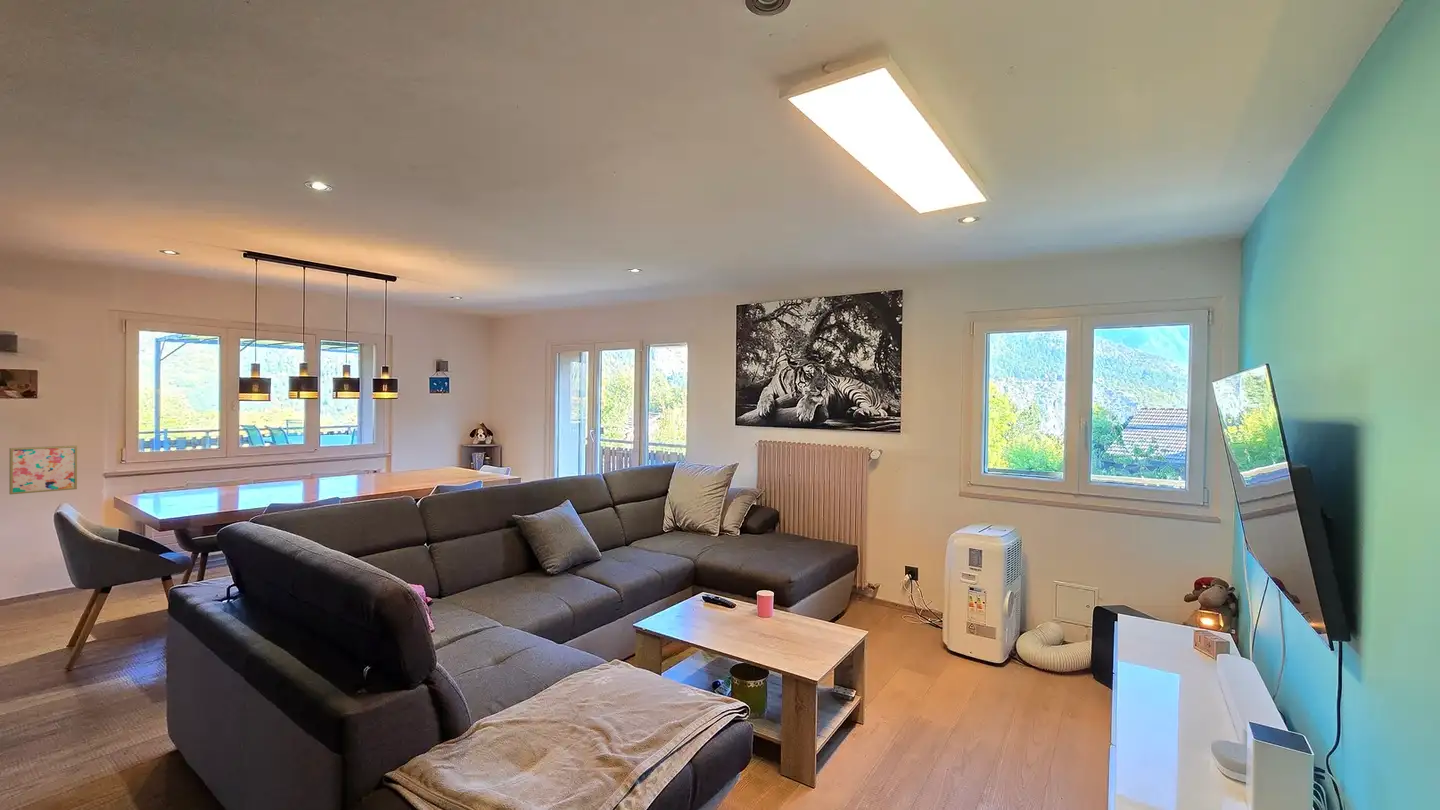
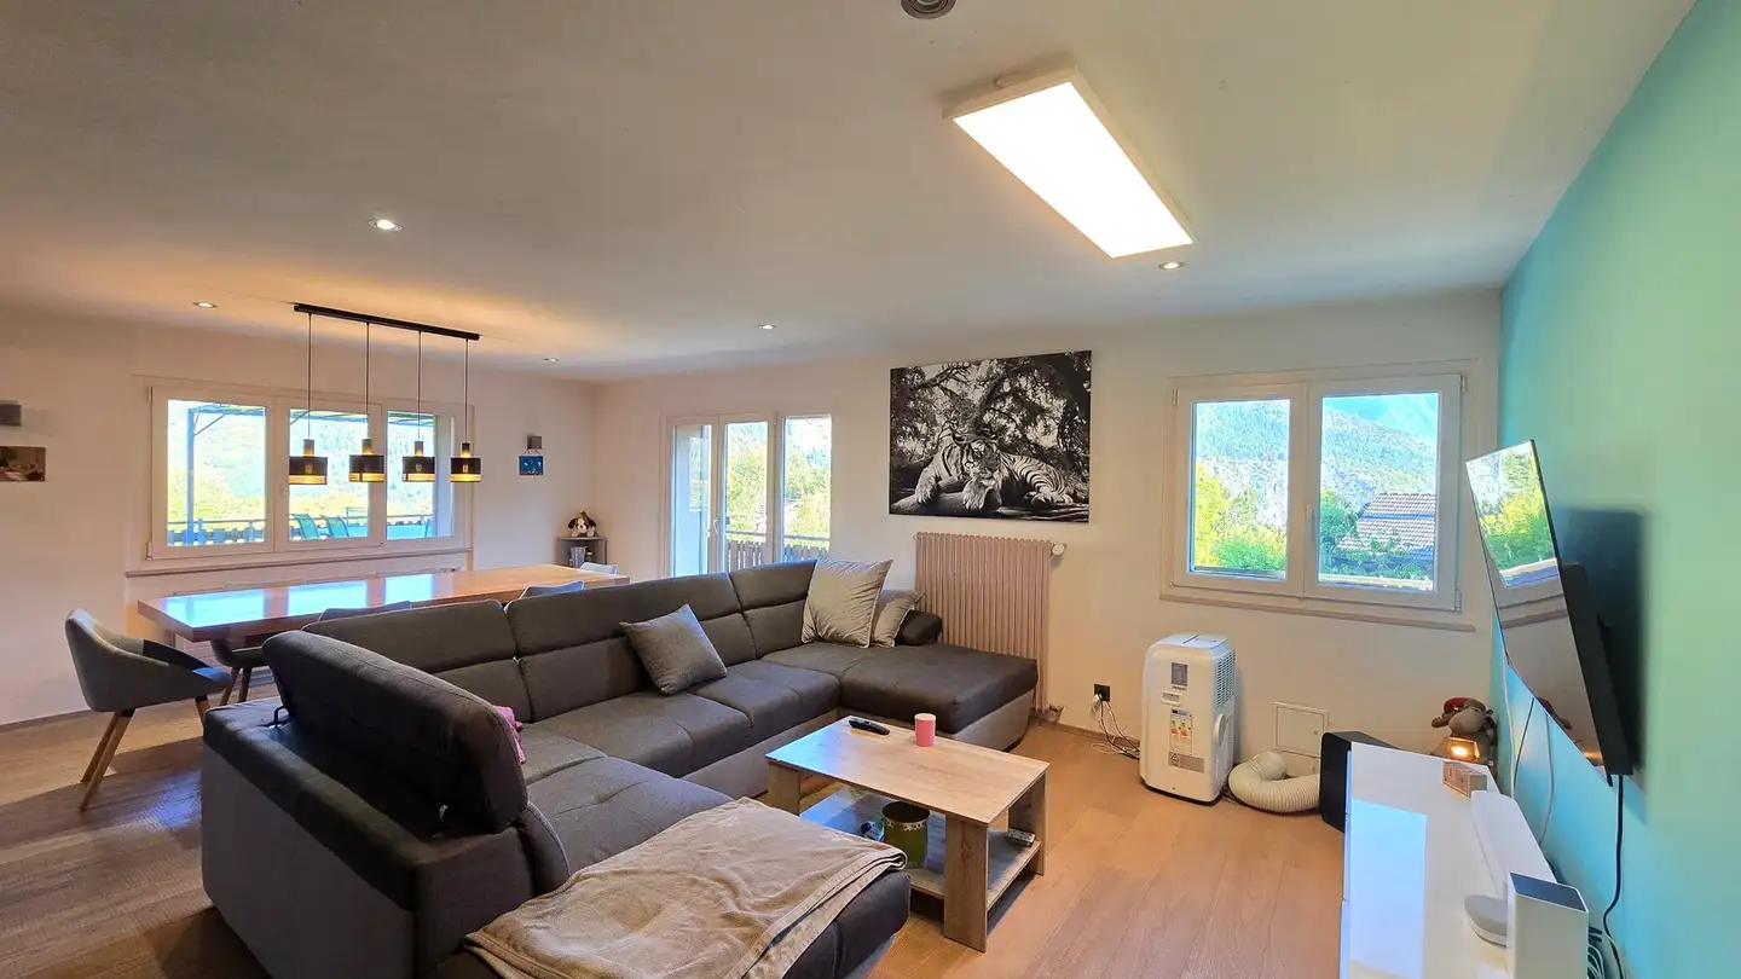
- wall art [8,445,78,495]
